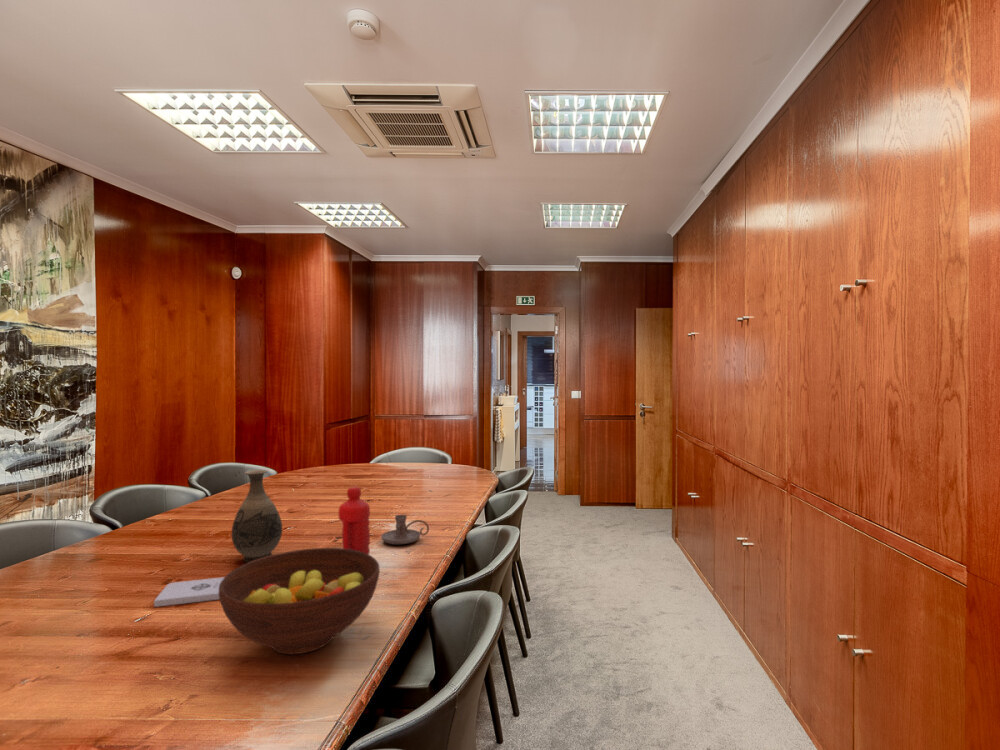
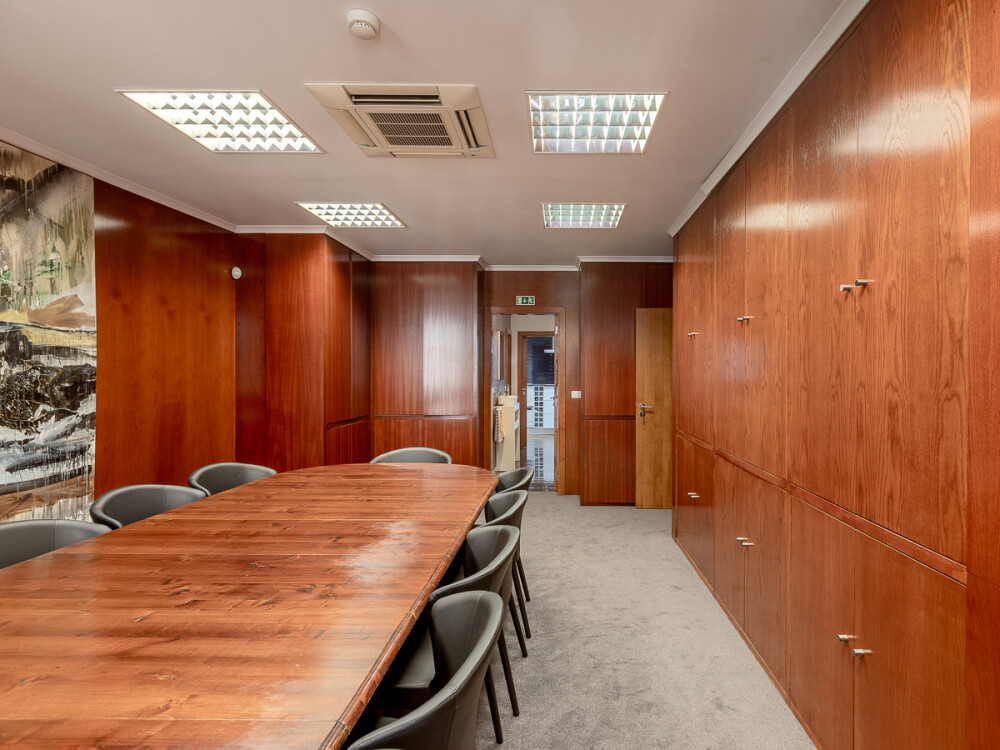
- notepad [153,576,225,608]
- candle holder [380,514,430,545]
- fruit bowl [219,547,380,655]
- water bottle [337,486,371,555]
- vase [231,469,283,563]
